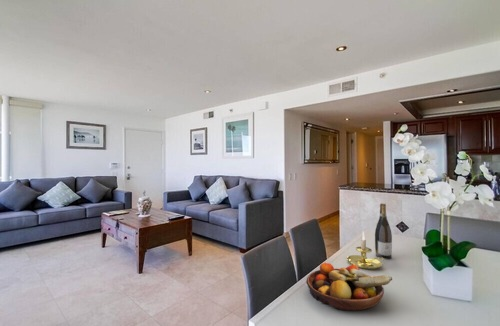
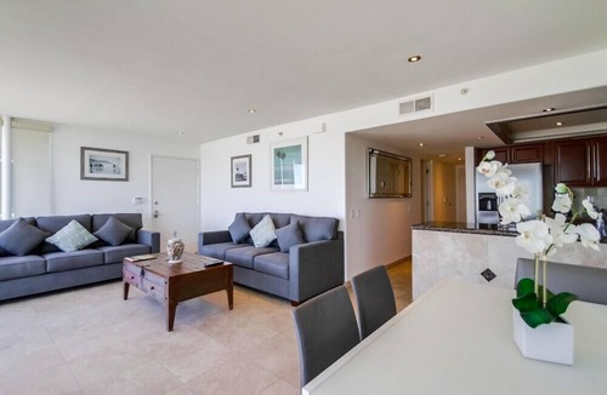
- fruit bowl [305,262,393,312]
- wine bottle [374,202,393,260]
- candle holder [346,230,389,270]
